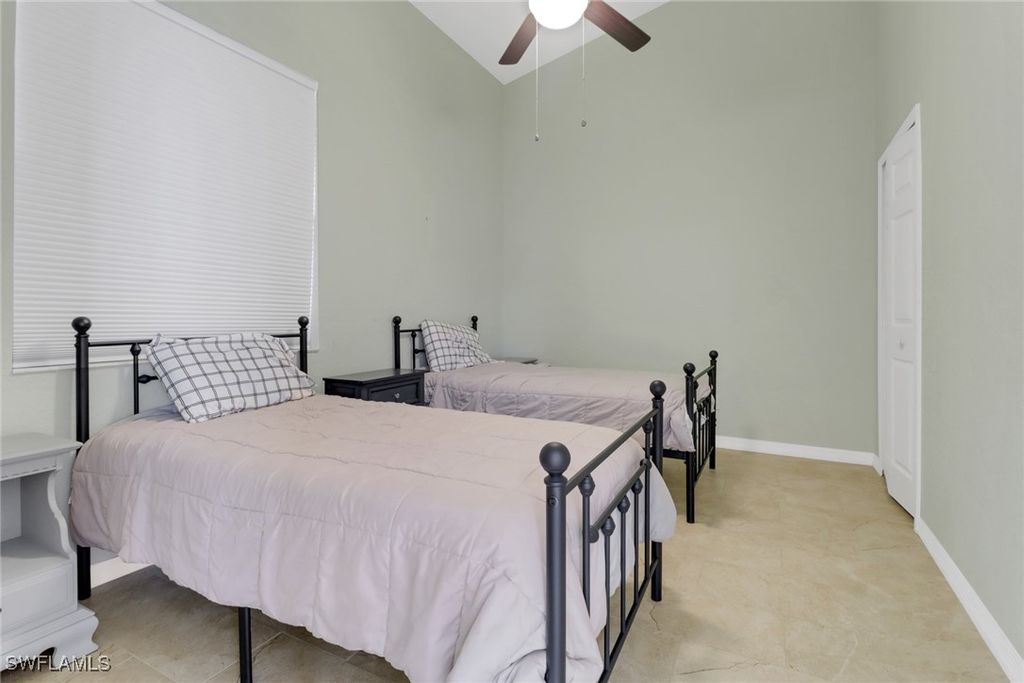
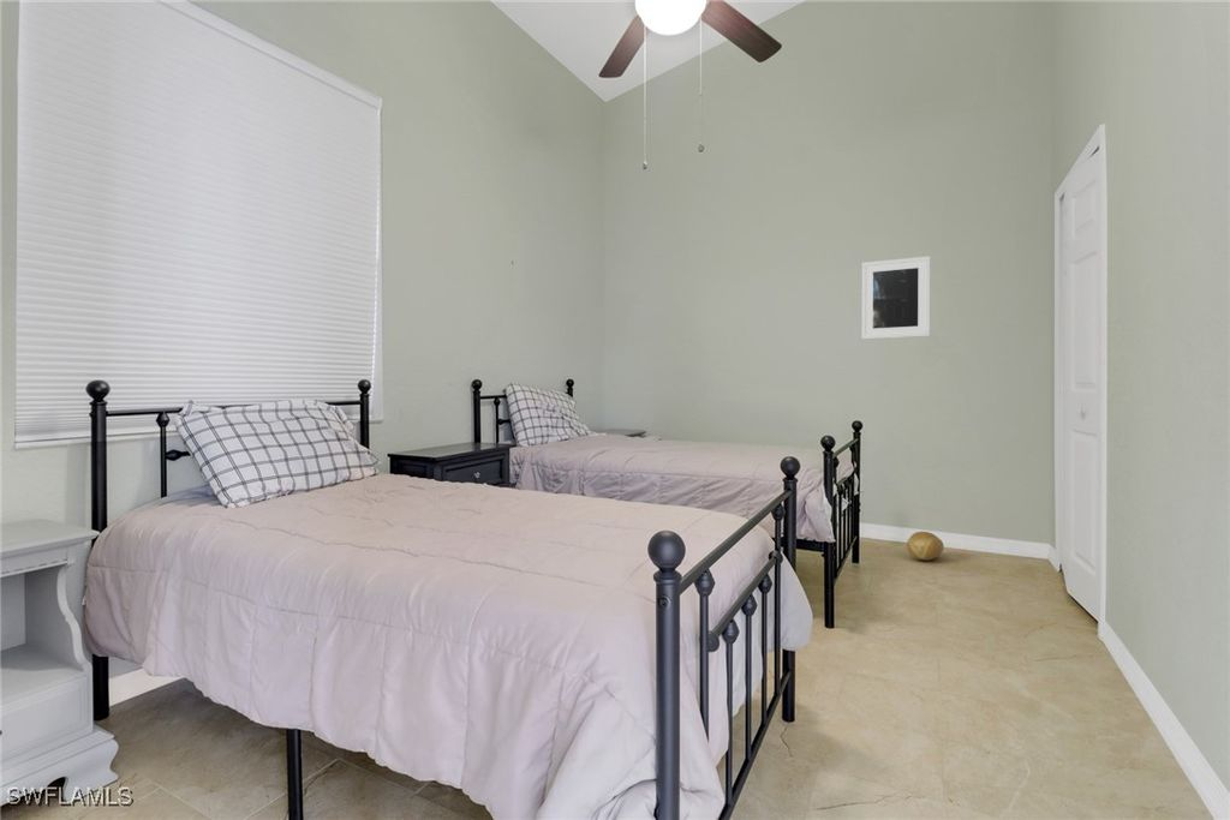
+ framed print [860,255,931,341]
+ ball [906,531,945,561]
